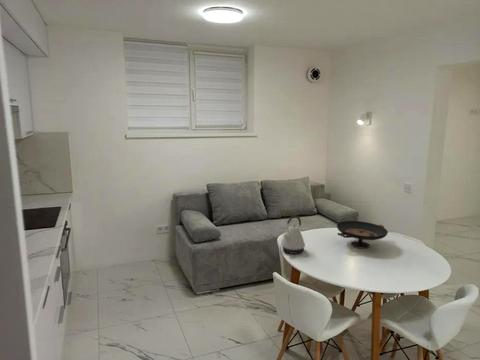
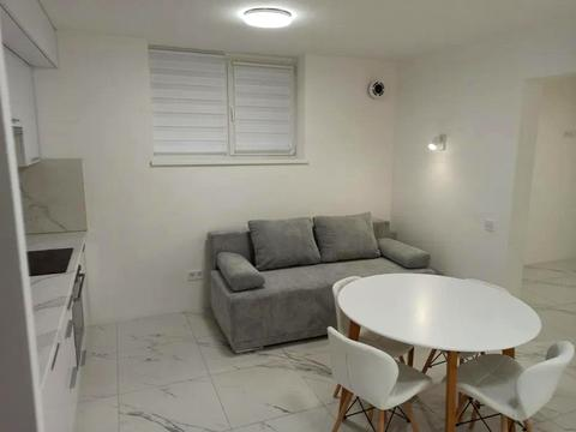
- decorative bowl [336,220,389,249]
- kettle [281,214,306,255]
